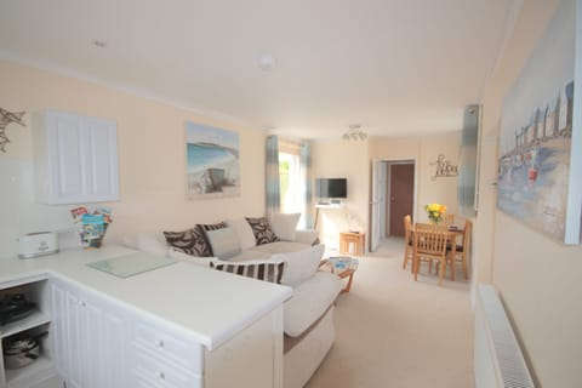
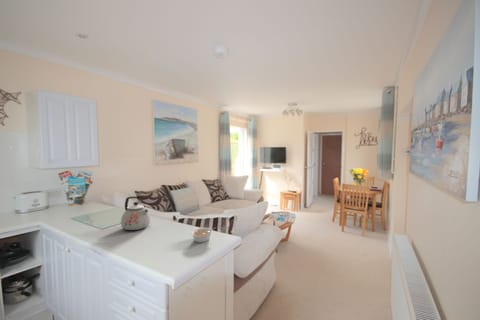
+ kettle [120,196,152,231]
+ legume [190,226,217,244]
